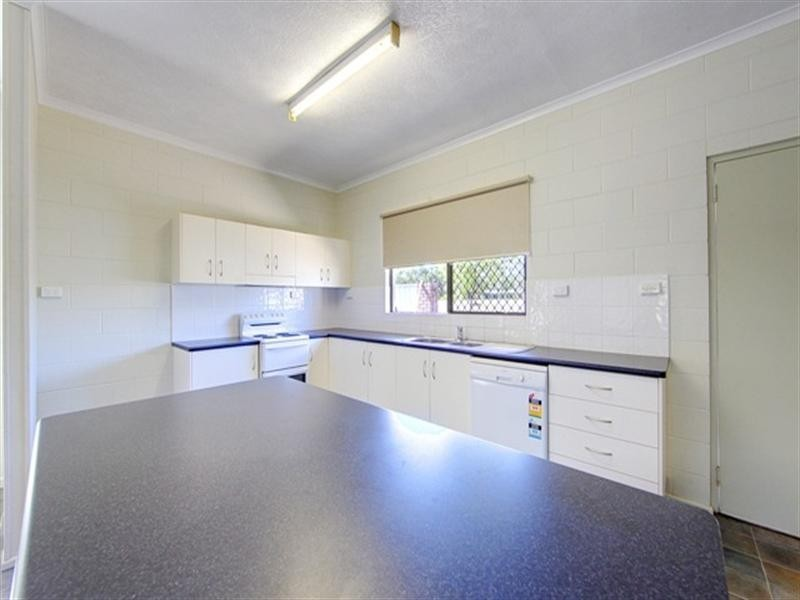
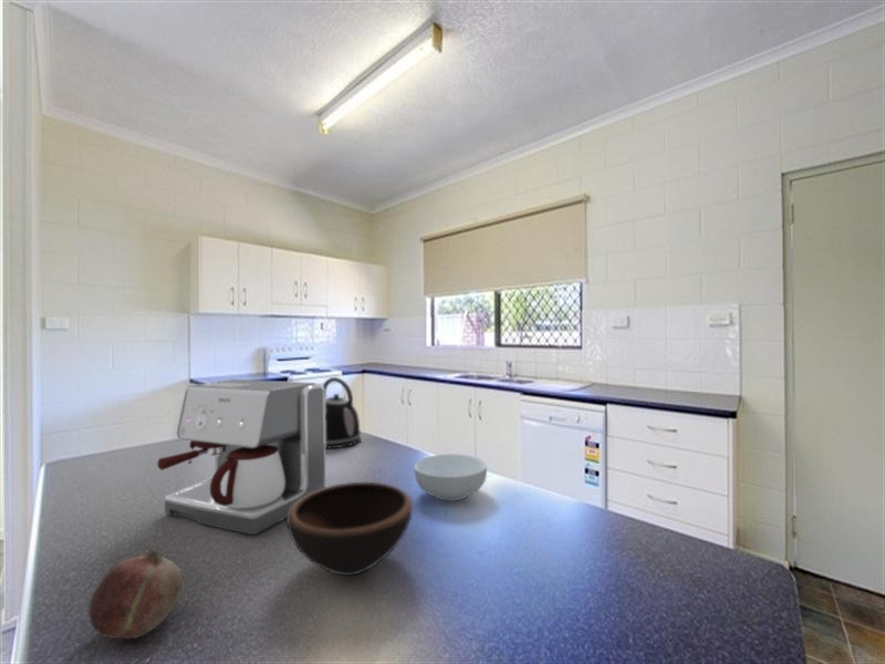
+ bowl [285,481,414,577]
+ coffee maker [156,378,326,536]
+ fruit [87,544,184,640]
+ cereal bowl [413,453,488,502]
+ kettle [322,376,363,449]
